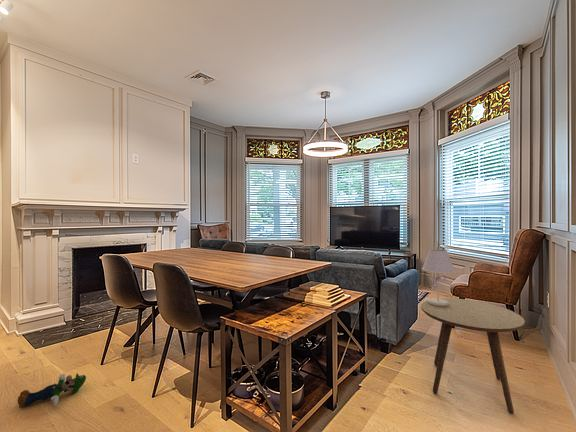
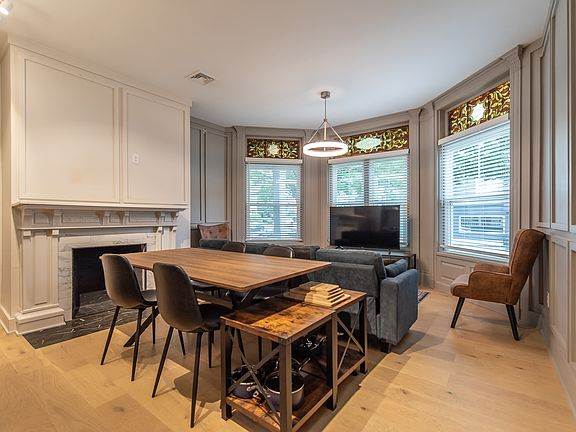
- side table [420,297,526,415]
- plush toy [17,372,87,409]
- table lamp [421,248,456,306]
